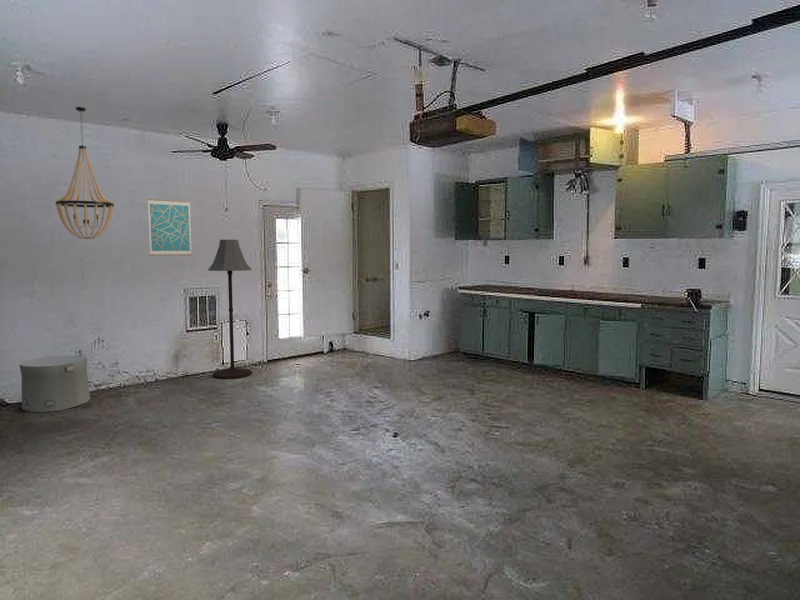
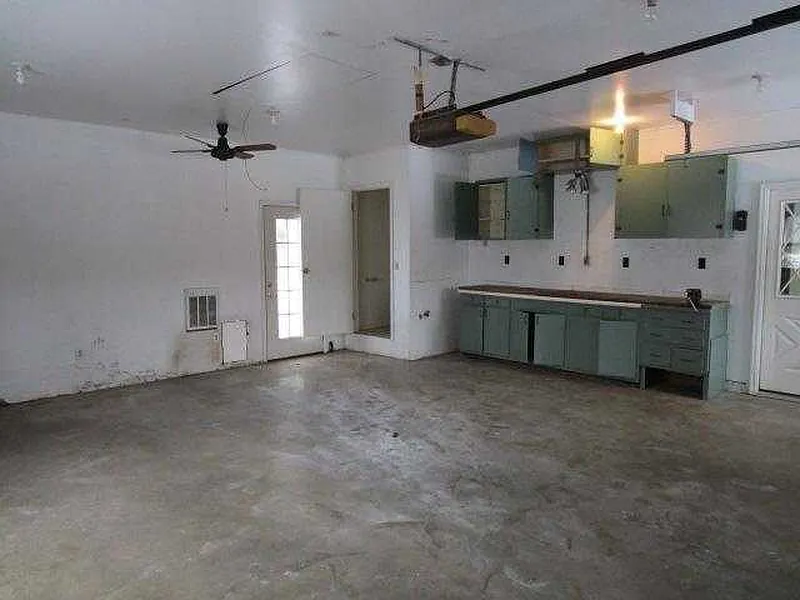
- light fixture [55,106,115,240]
- trash can [18,354,91,413]
- floor lamp [207,239,253,380]
- wall art [147,198,193,257]
